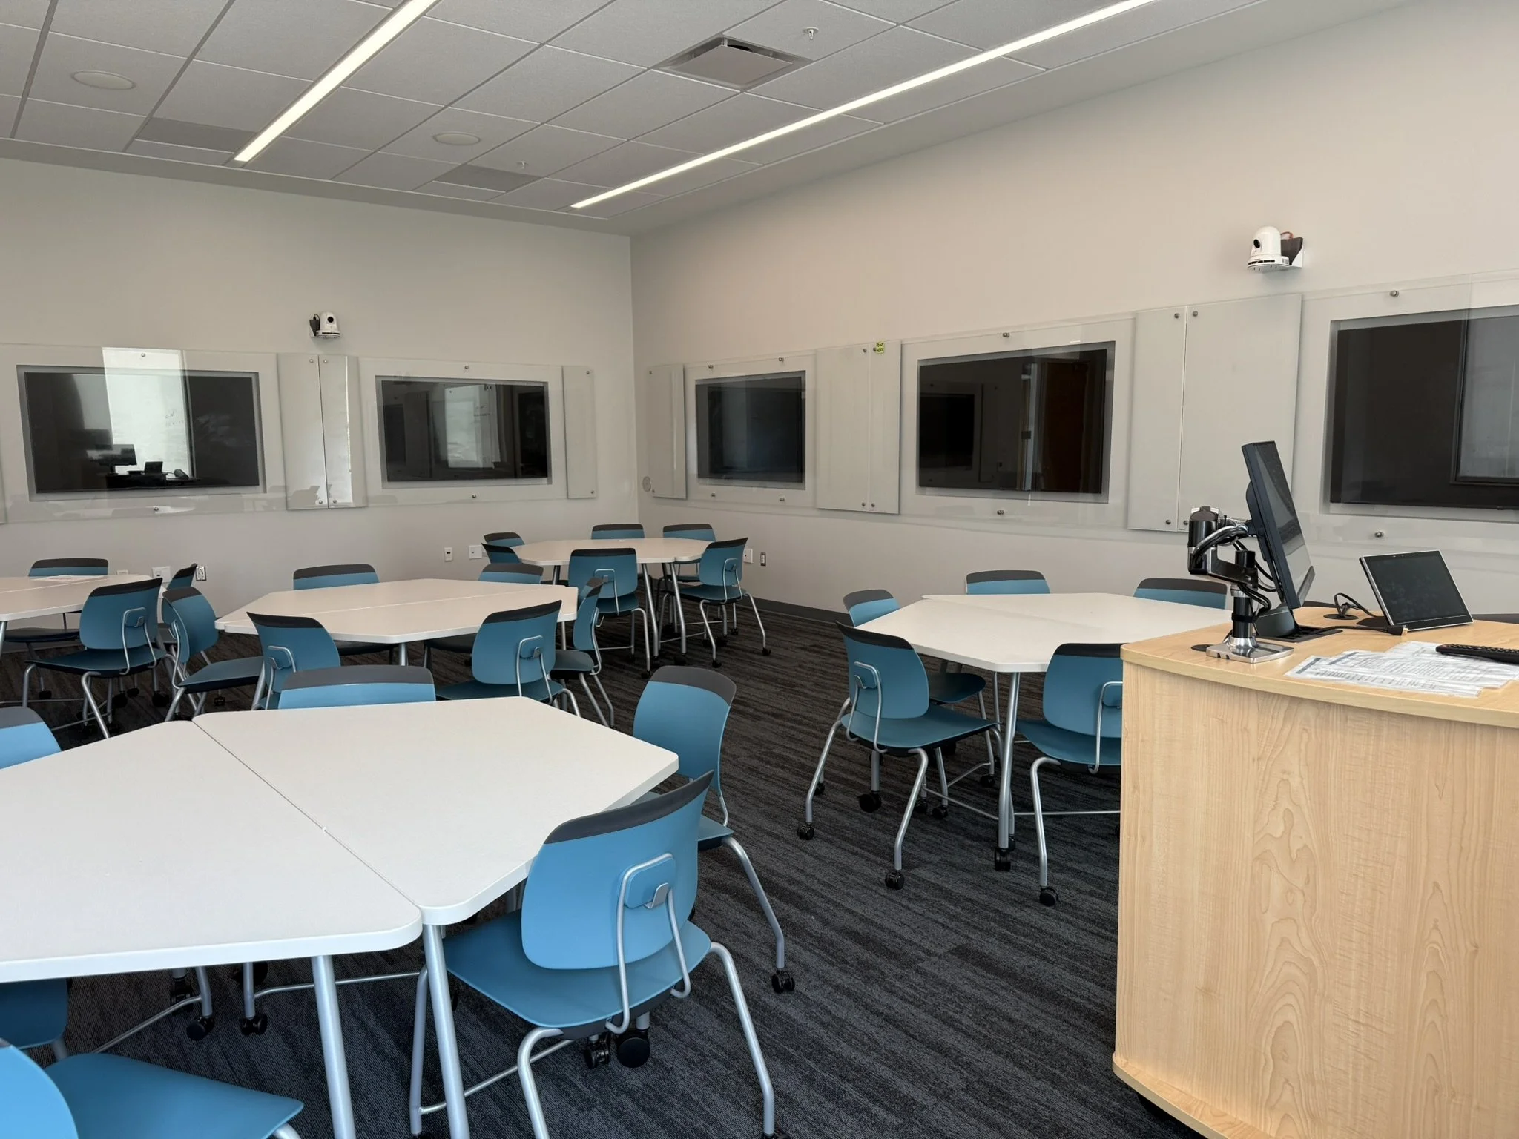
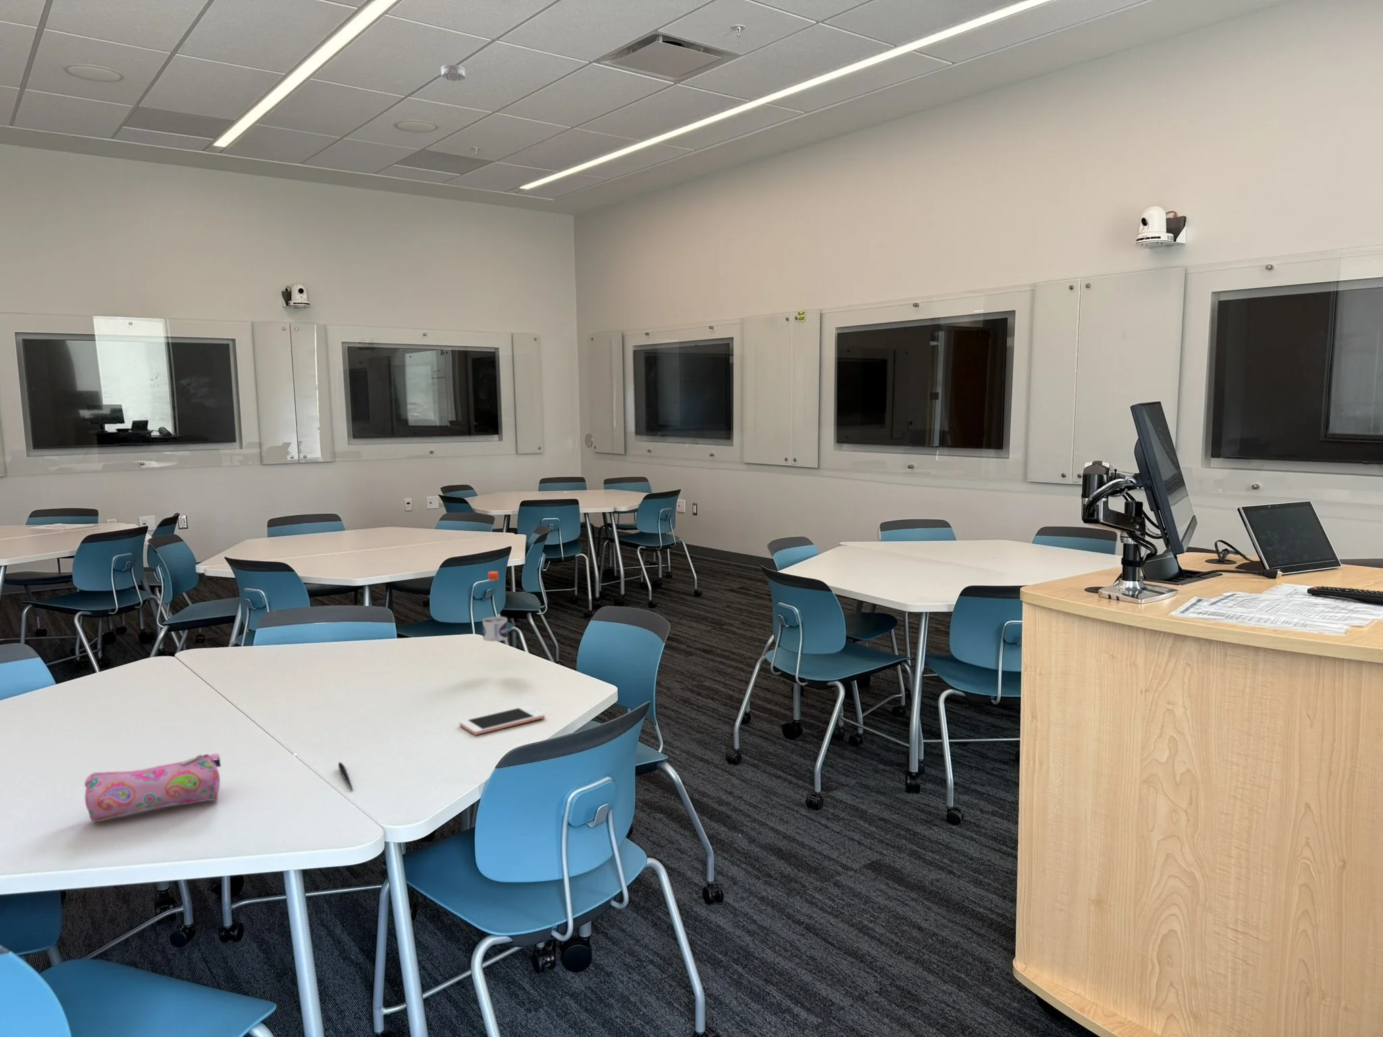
+ pencil case [84,753,221,822]
+ smoke detector [440,63,466,82]
+ pen [338,761,354,791]
+ water bottle [482,571,509,642]
+ cell phone [460,705,546,736]
